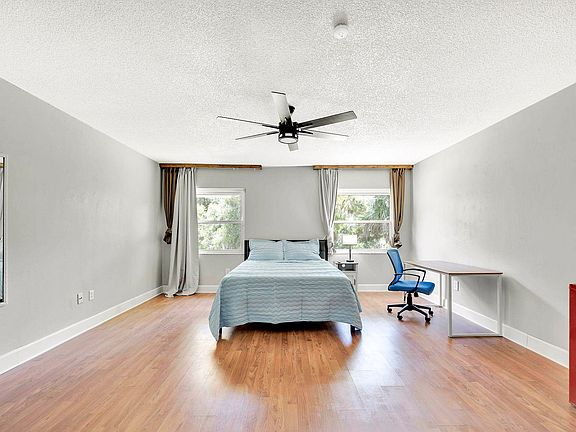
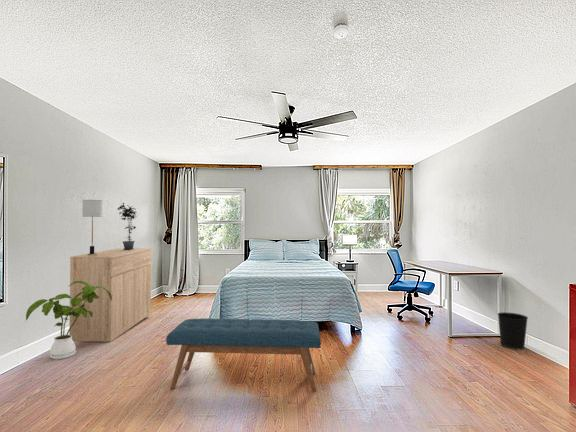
+ wastebasket [497,311,529,350]
+ dresser [68,247,152,343]
+ house plant [25,281,112,360]
+ bench [165,317,322,393]
+ table lamp [81,199,103,255]
+ potted plant [116,202,138,250]
